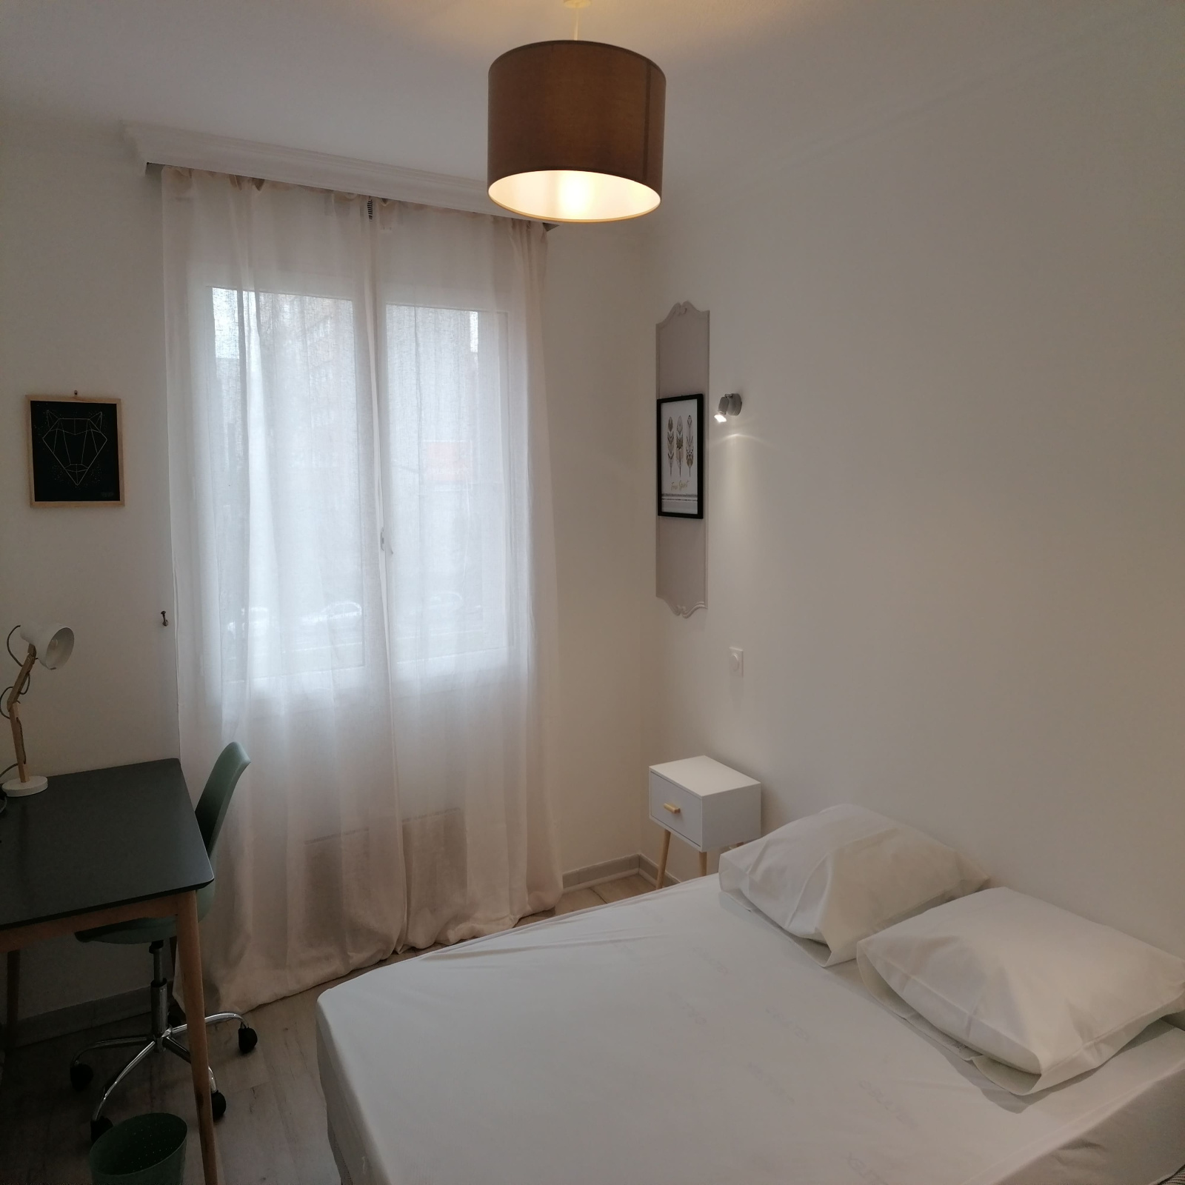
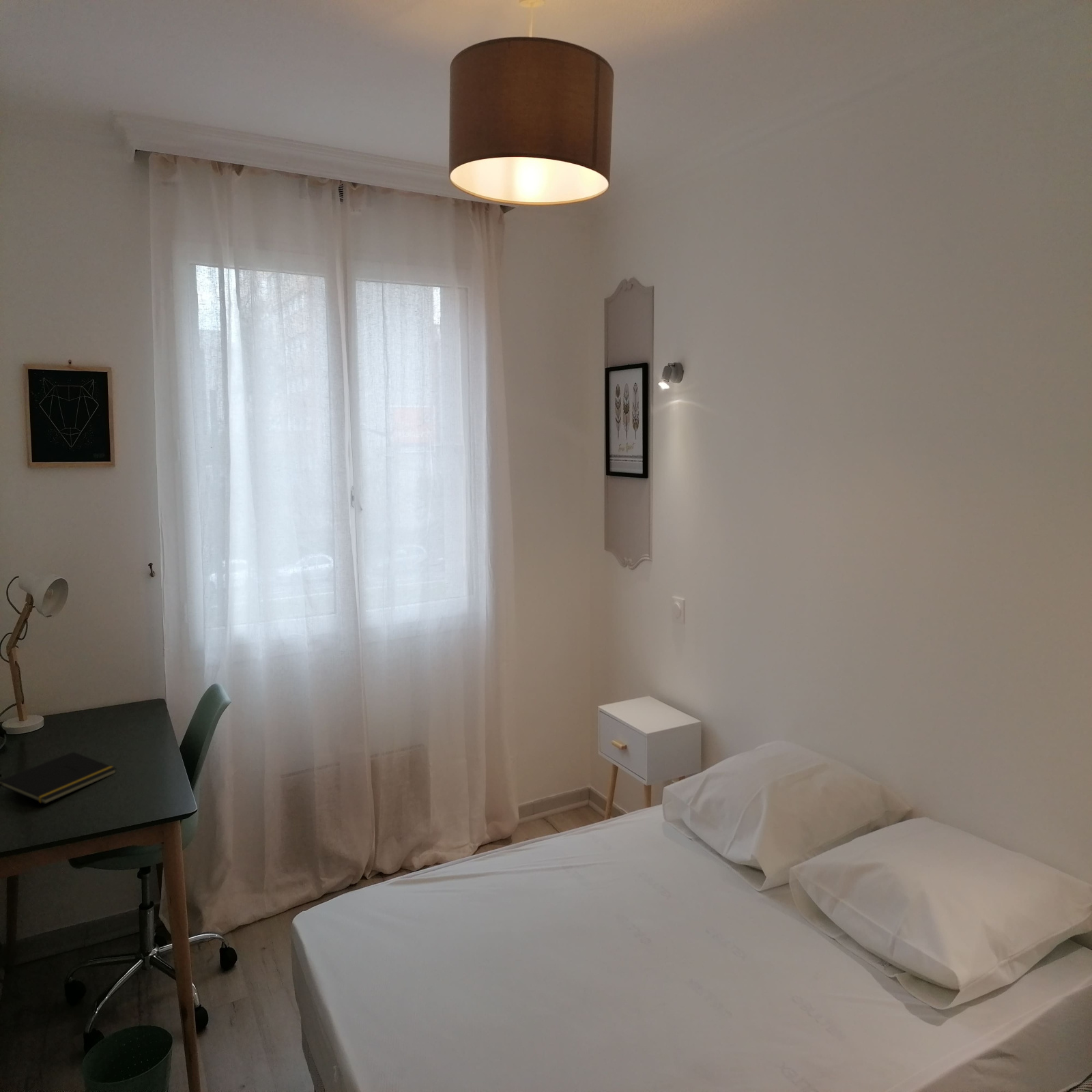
+ notepad [0,751,117,805]
